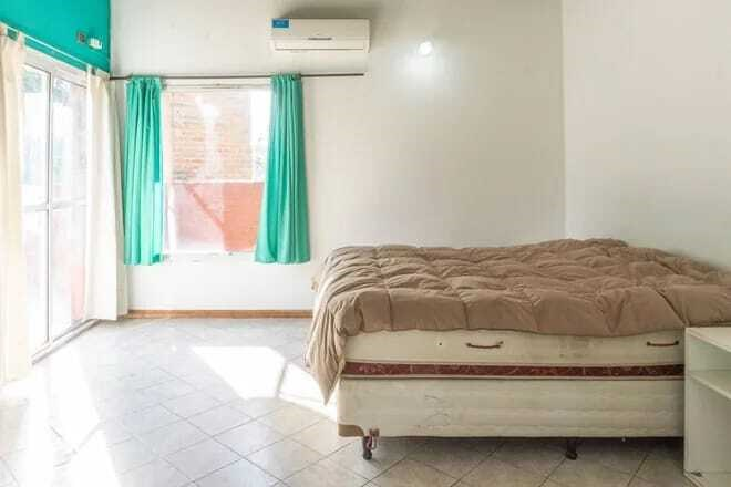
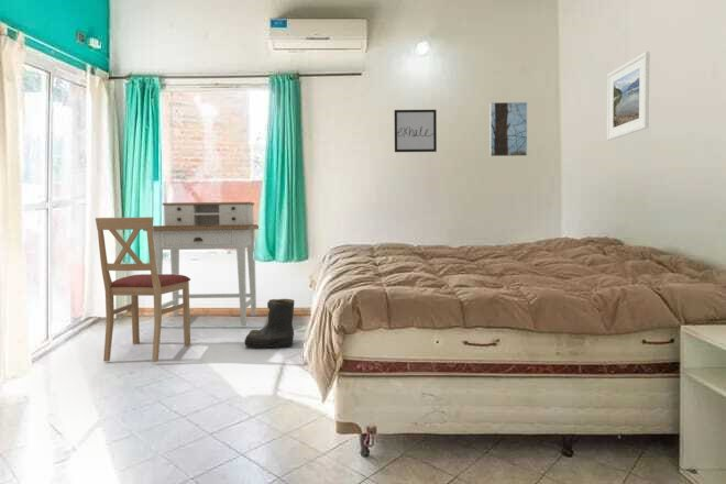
+ boots [243,298,295,349]
+ wall art [394,109,438,153]
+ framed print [606,51,650,142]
+ chair [95,216,191,363]
+ desk [142,201,260,327]
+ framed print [488,101,528,158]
